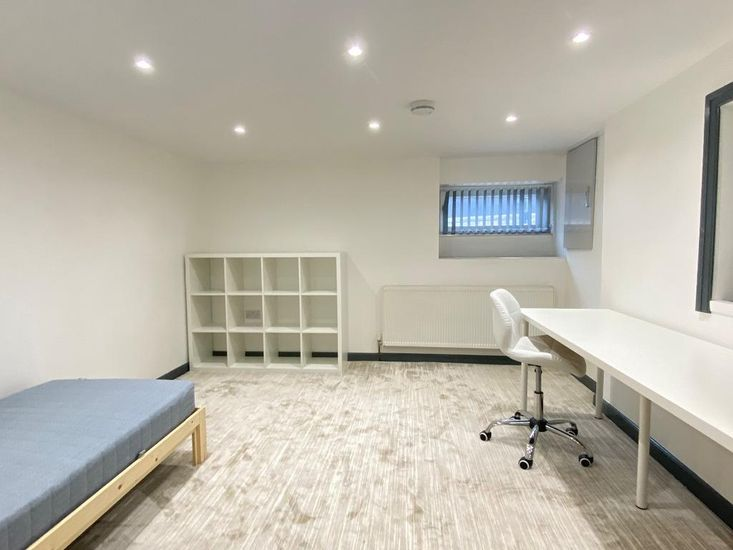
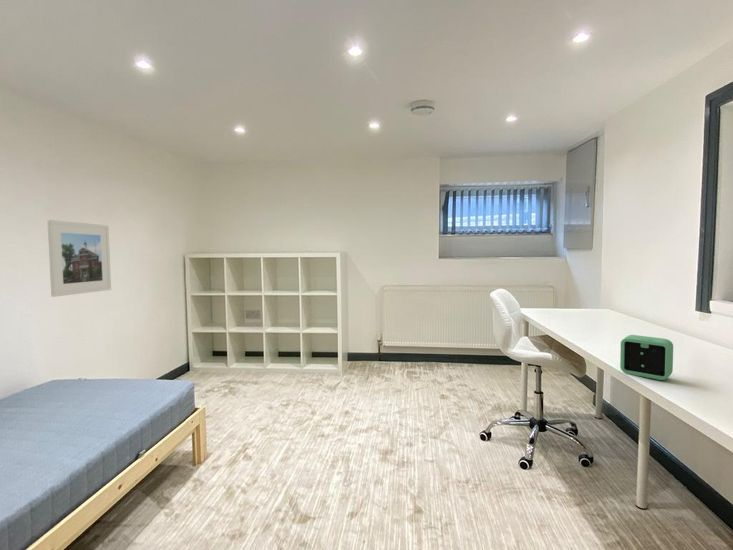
+ alarm clock [619,334,674,381]
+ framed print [46,219,112,298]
